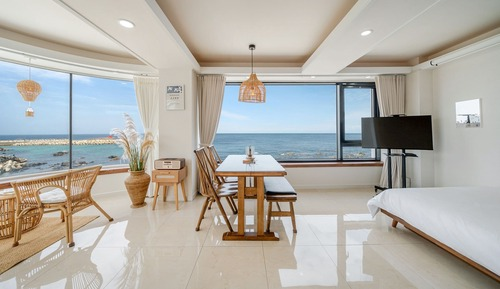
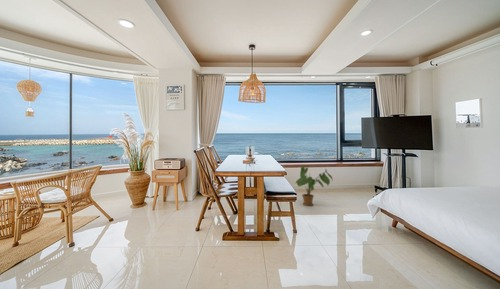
+ house plant [294,166,334,207]
